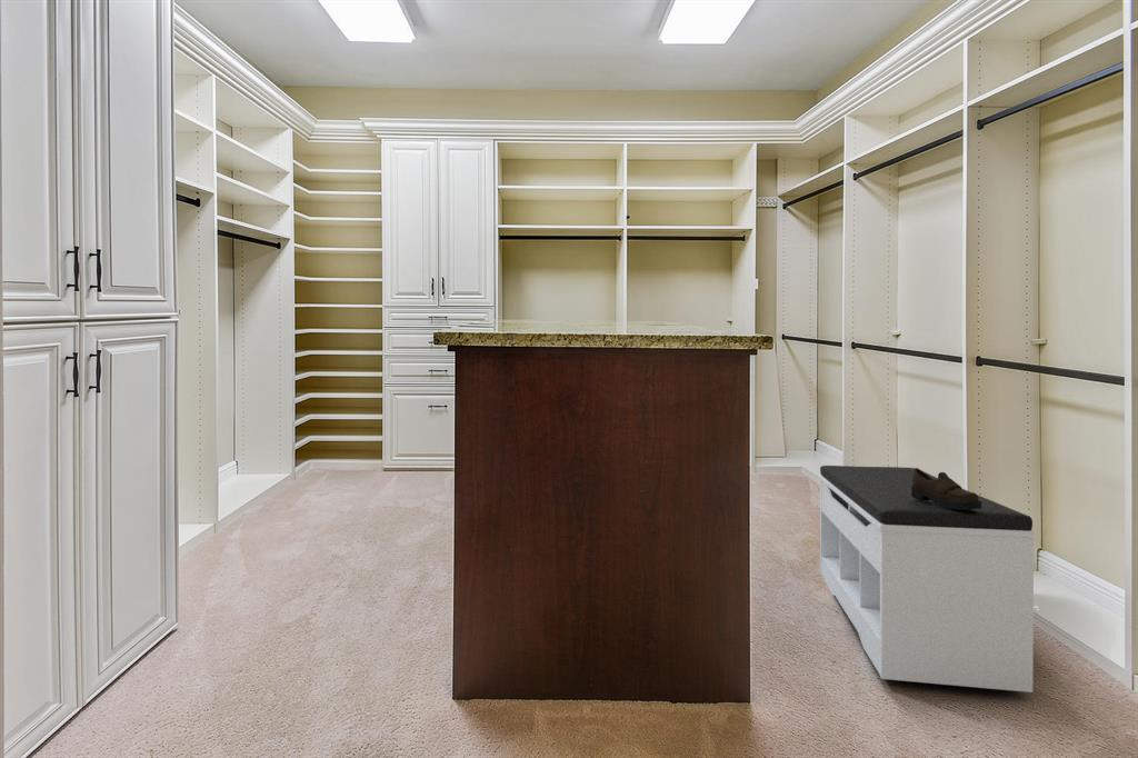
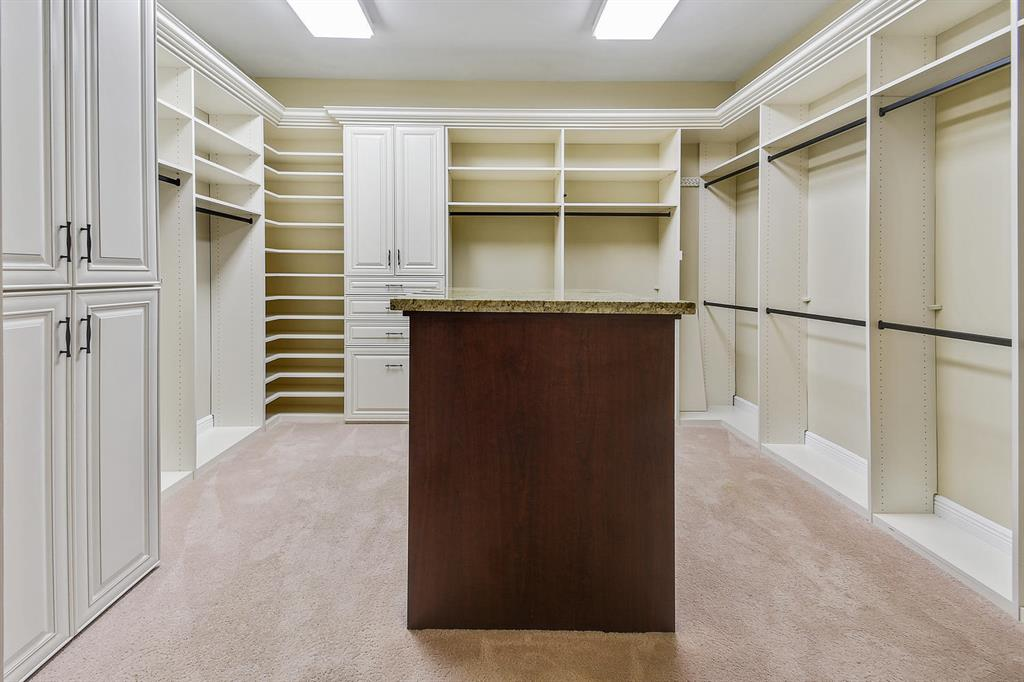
- shoe [911,467,981,510]
- bench [818,465,1036,694]
